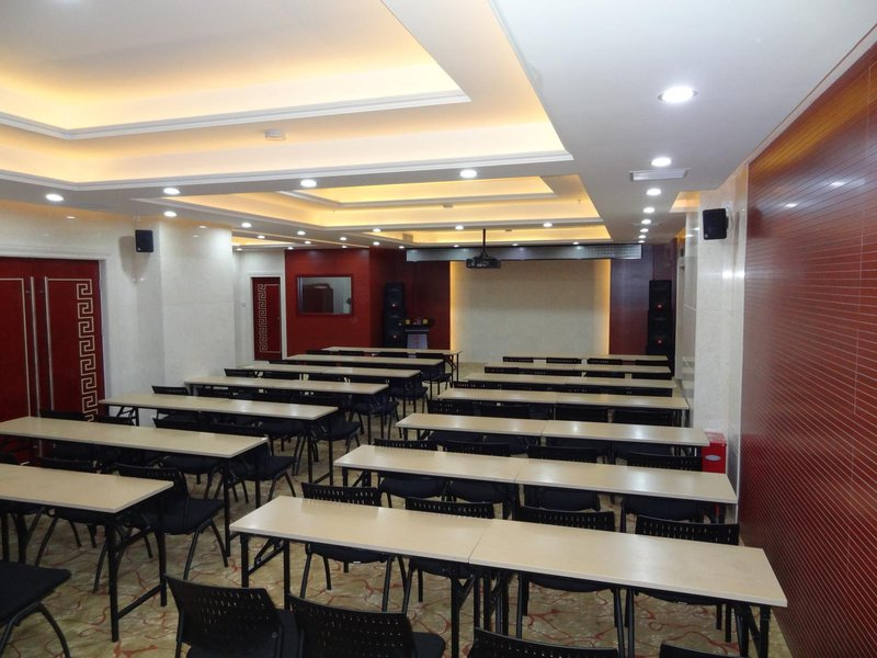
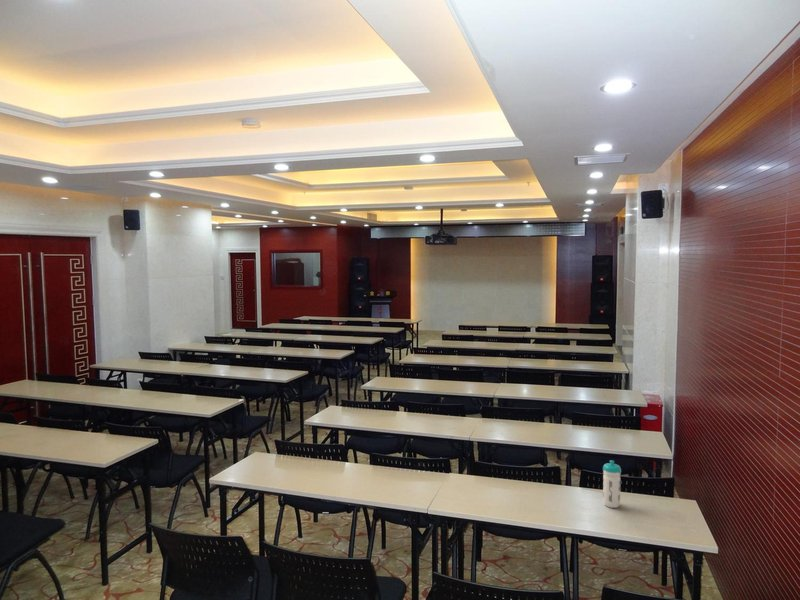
+ water bottle [602,459,622,509]
